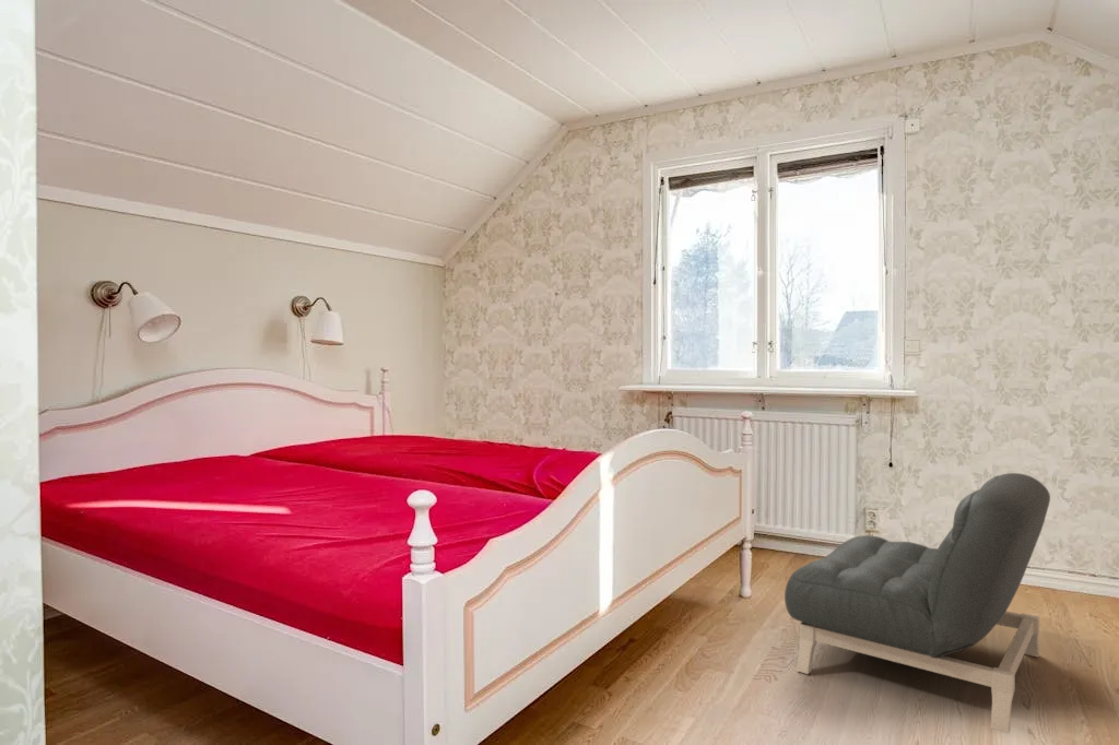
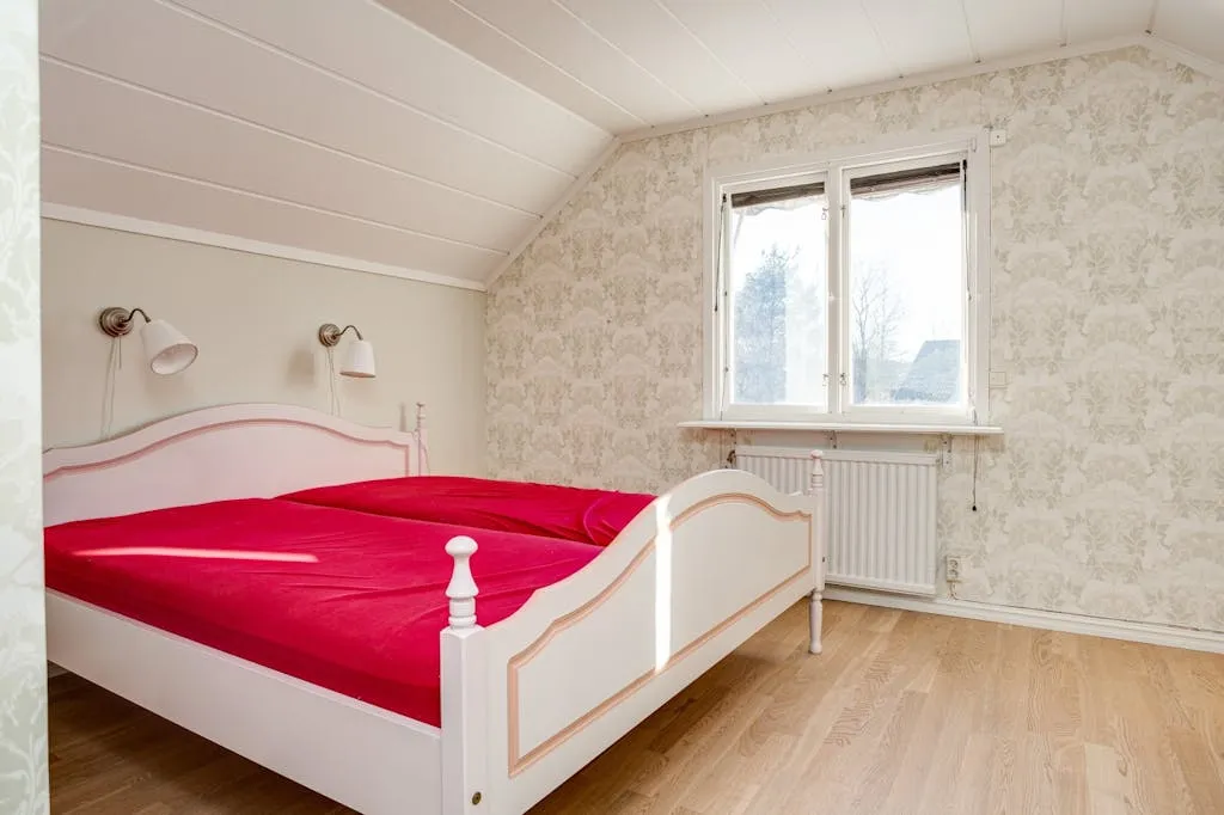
- armchair [784,472,1051,734]
